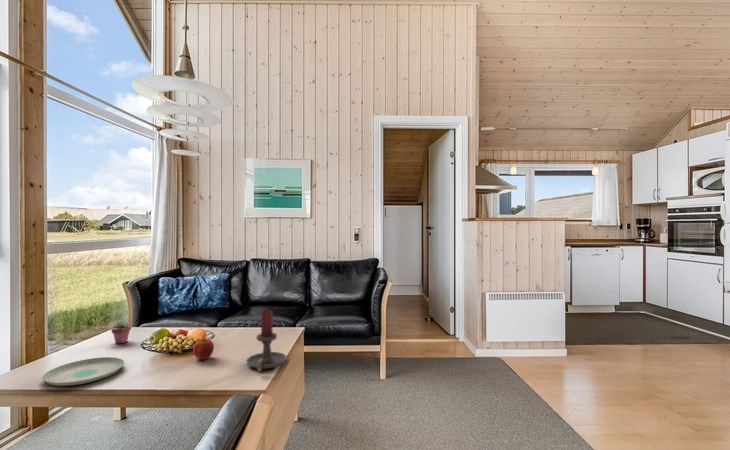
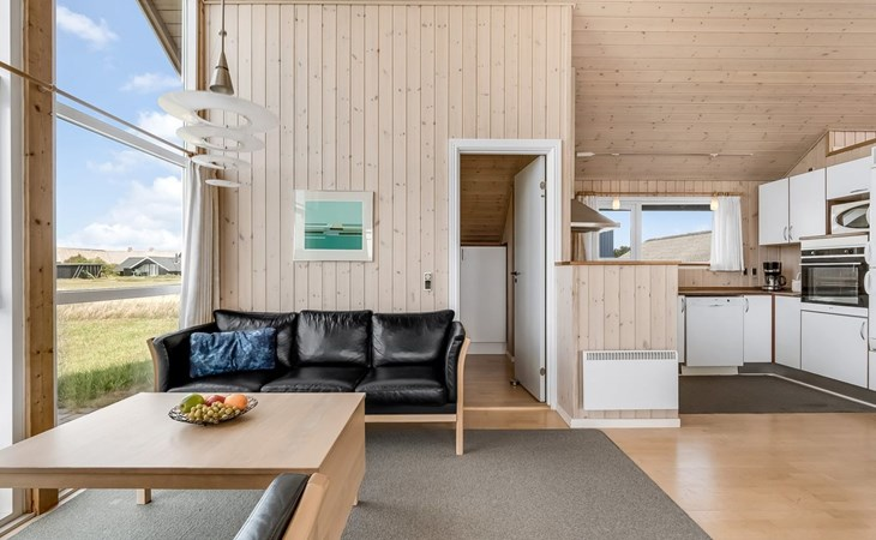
- potted succulent [110,319,132,345]
- candle holder [246,308,288,372]
- plate [41,356,125,387]
- apple [192,336,215,361]
